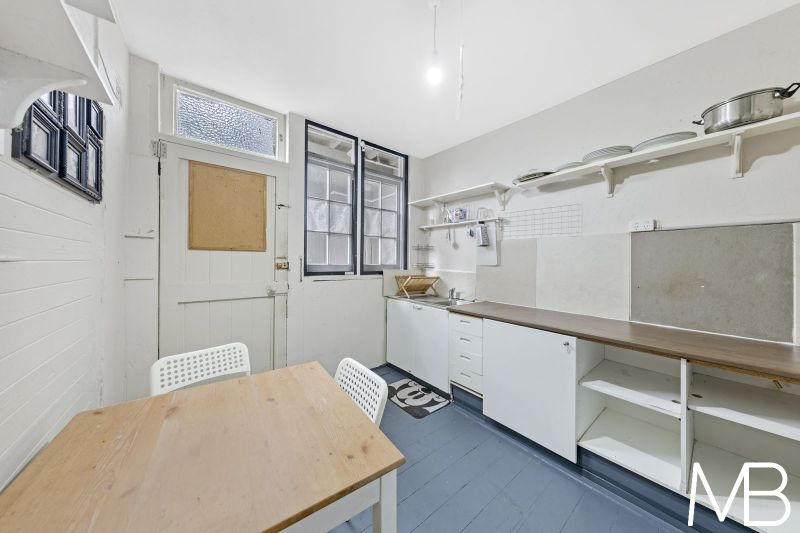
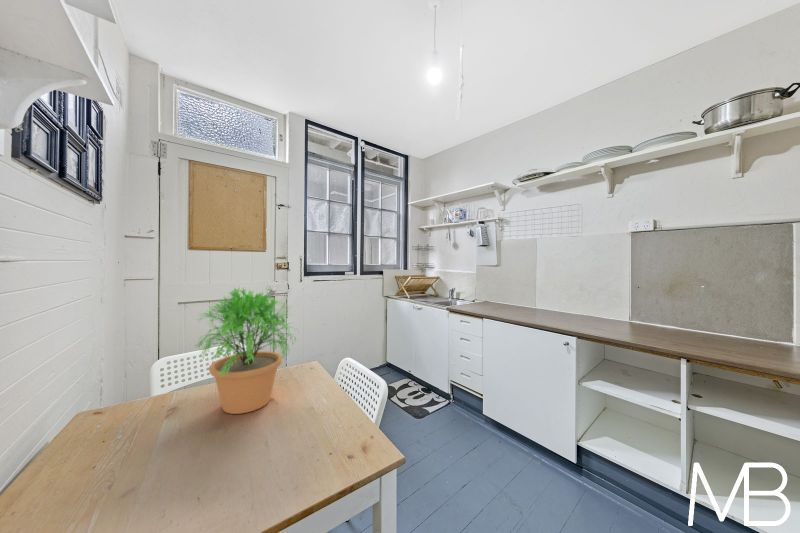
+ potted plant [192,286,301,415]
